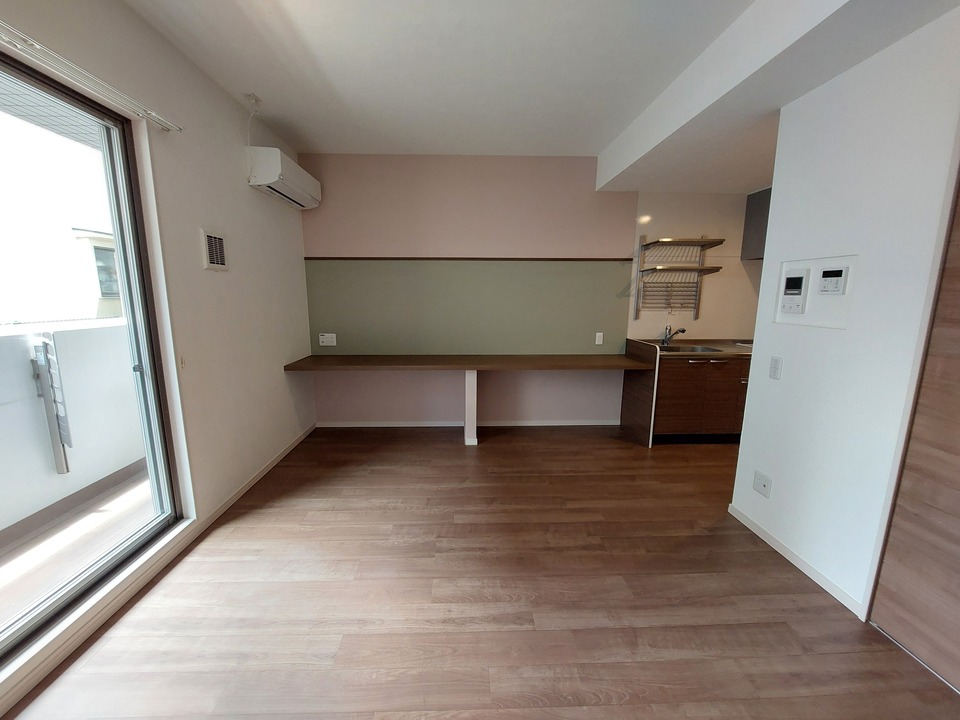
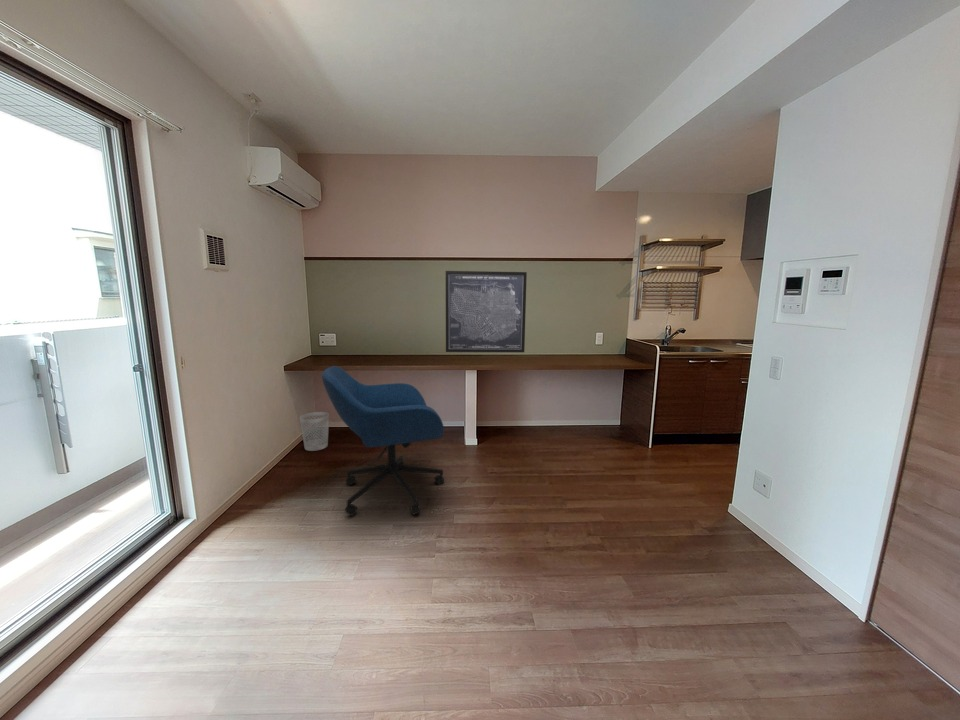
+ wastebasket [299,411,330,452]
+ wall art [445,270,528,353]
+ office chair [321,365,445,517]
